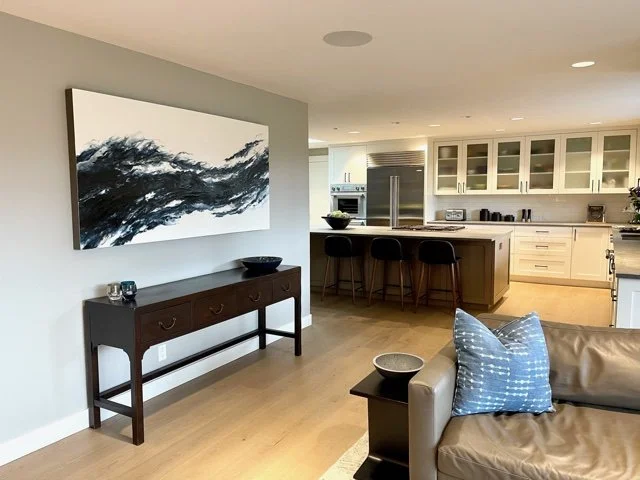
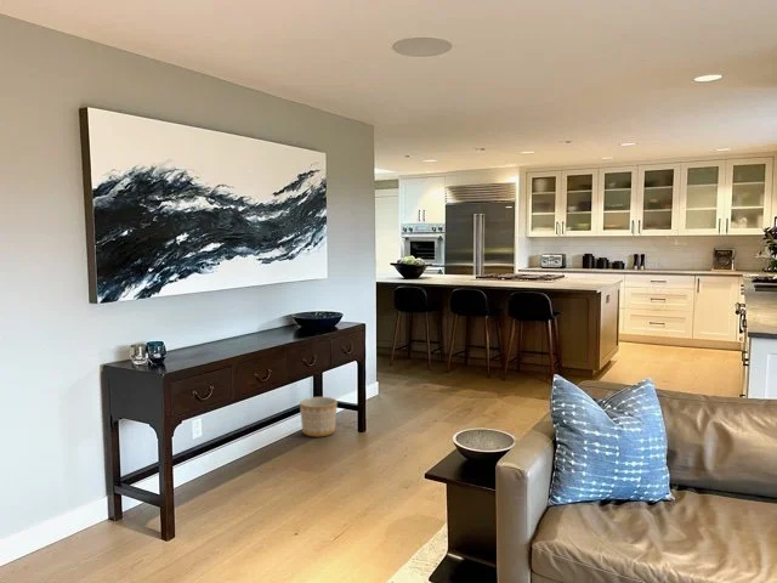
+ planter [299,396,339,438]
